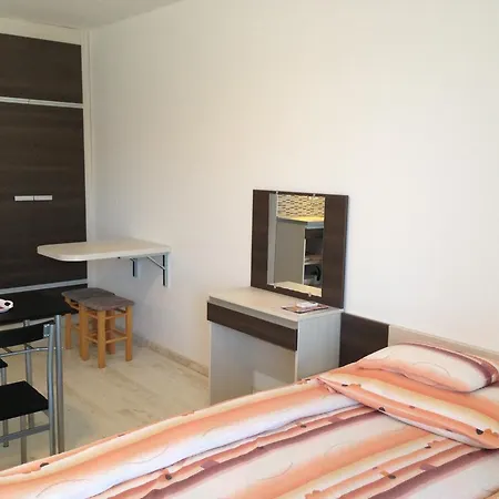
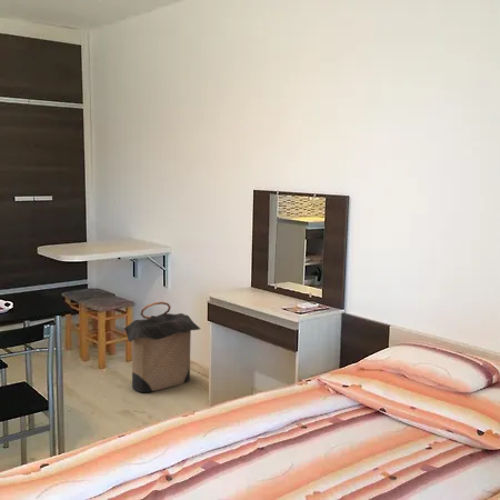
+ laundry hamper [122,301,201,393]
